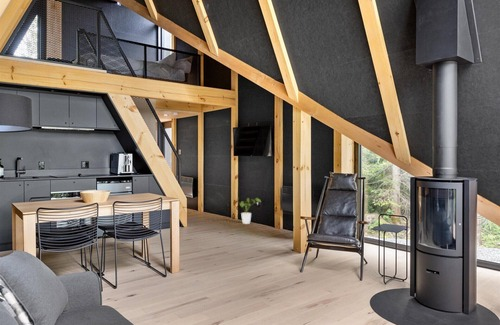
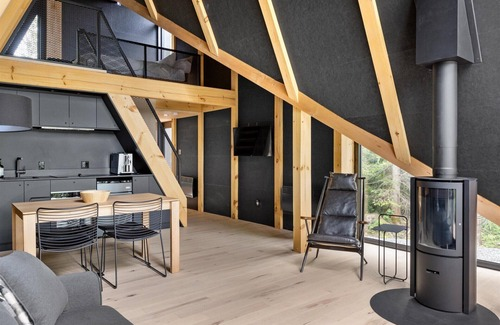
- house plant [237,197,262,225]
